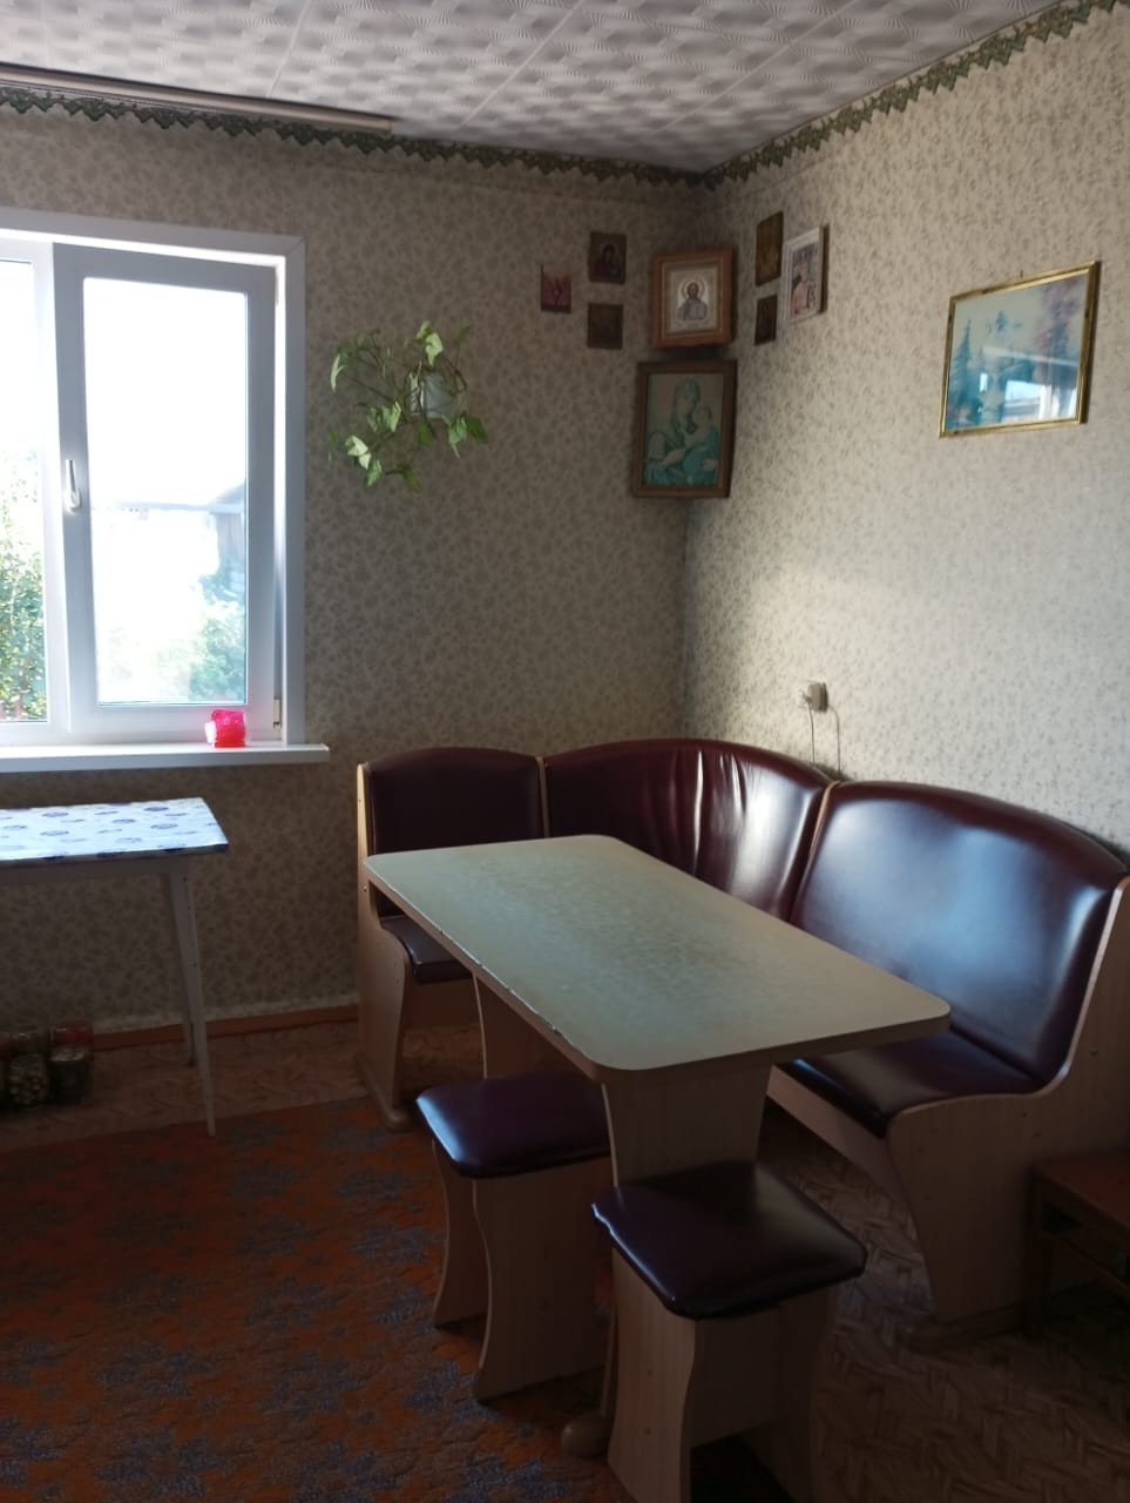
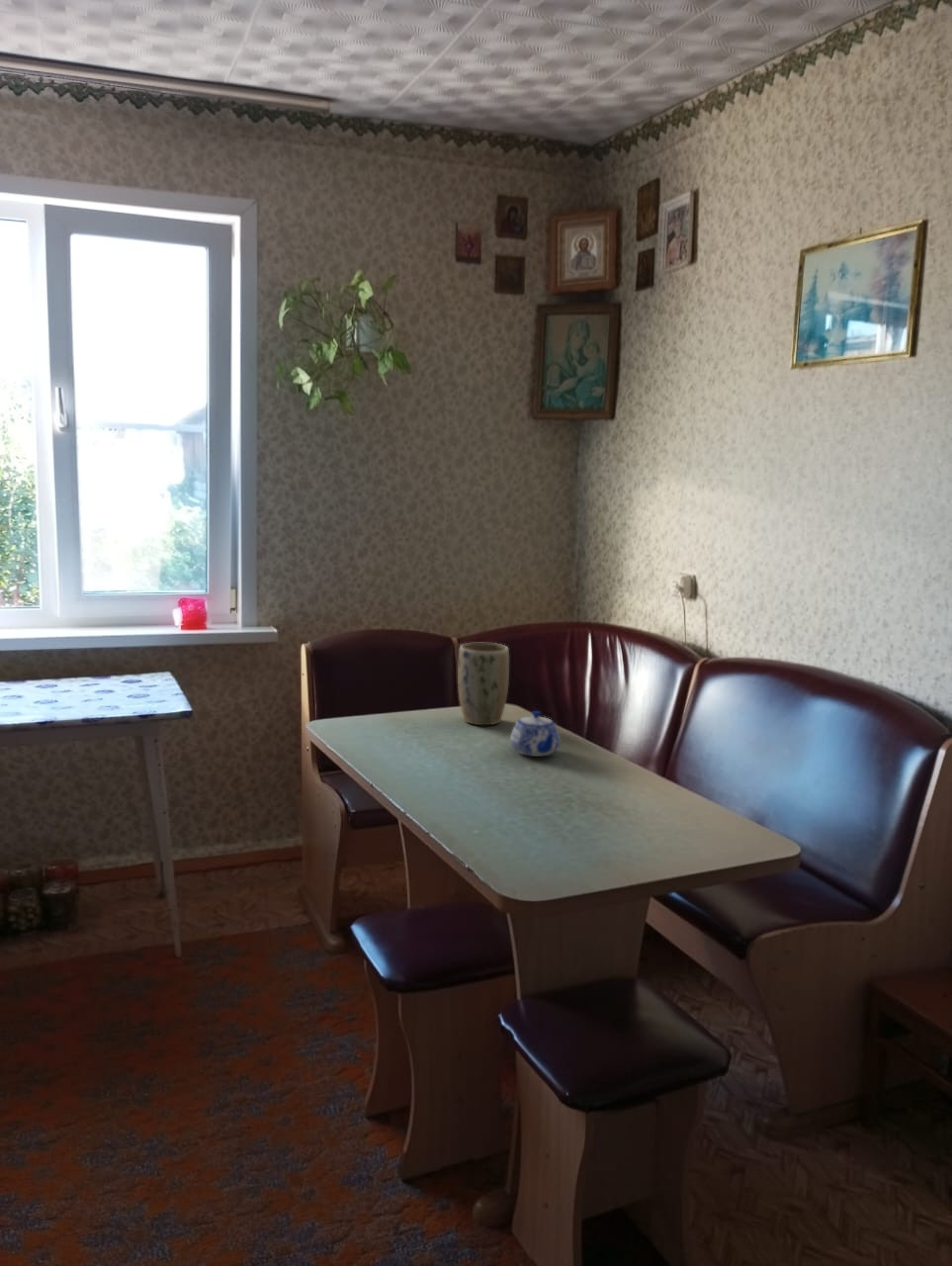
+ teapot [509,710,562,758]
+ plant pot [457,642,510,726]
